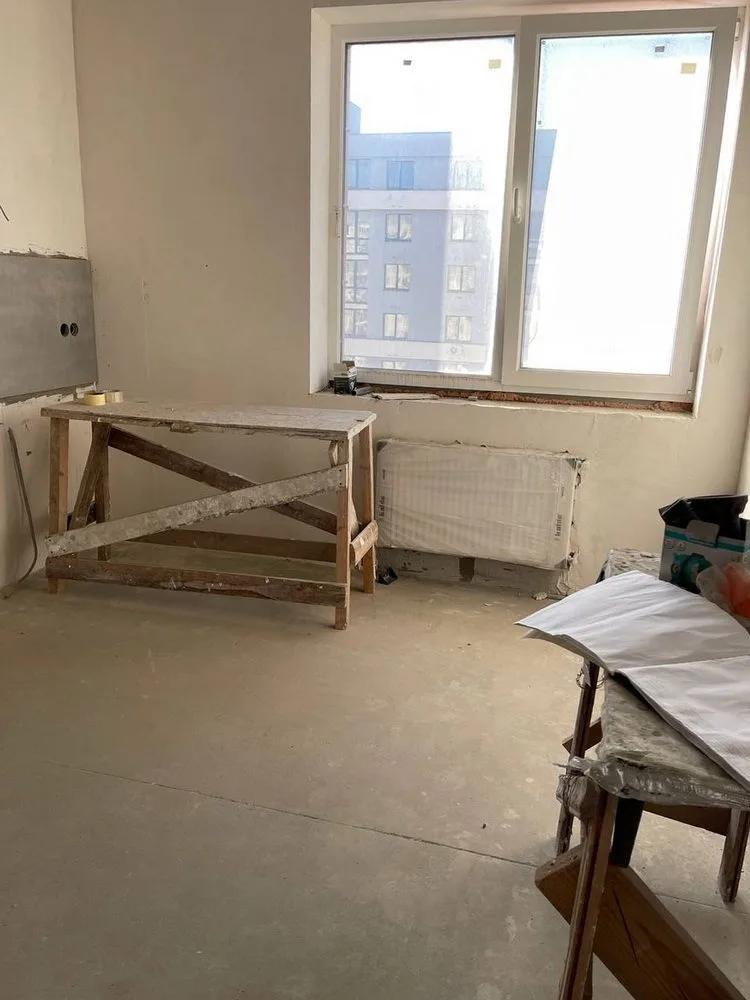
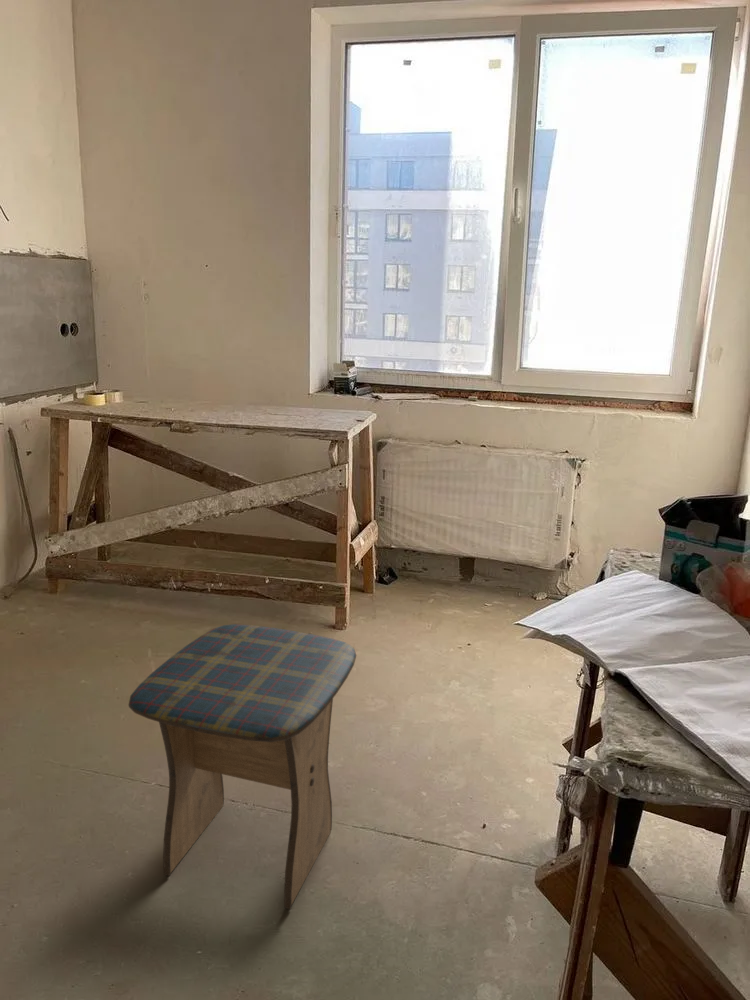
+ stool [128,623,357,910]
